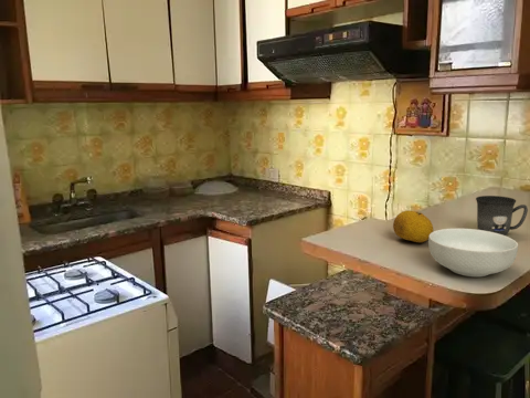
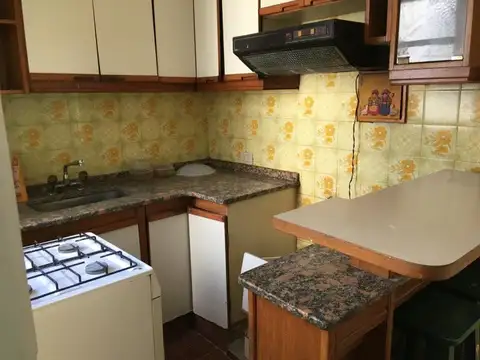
- mug [475,195,529,237]
- fruit [392,209,434,243]
- cereal bowl [427,228,519,277]
